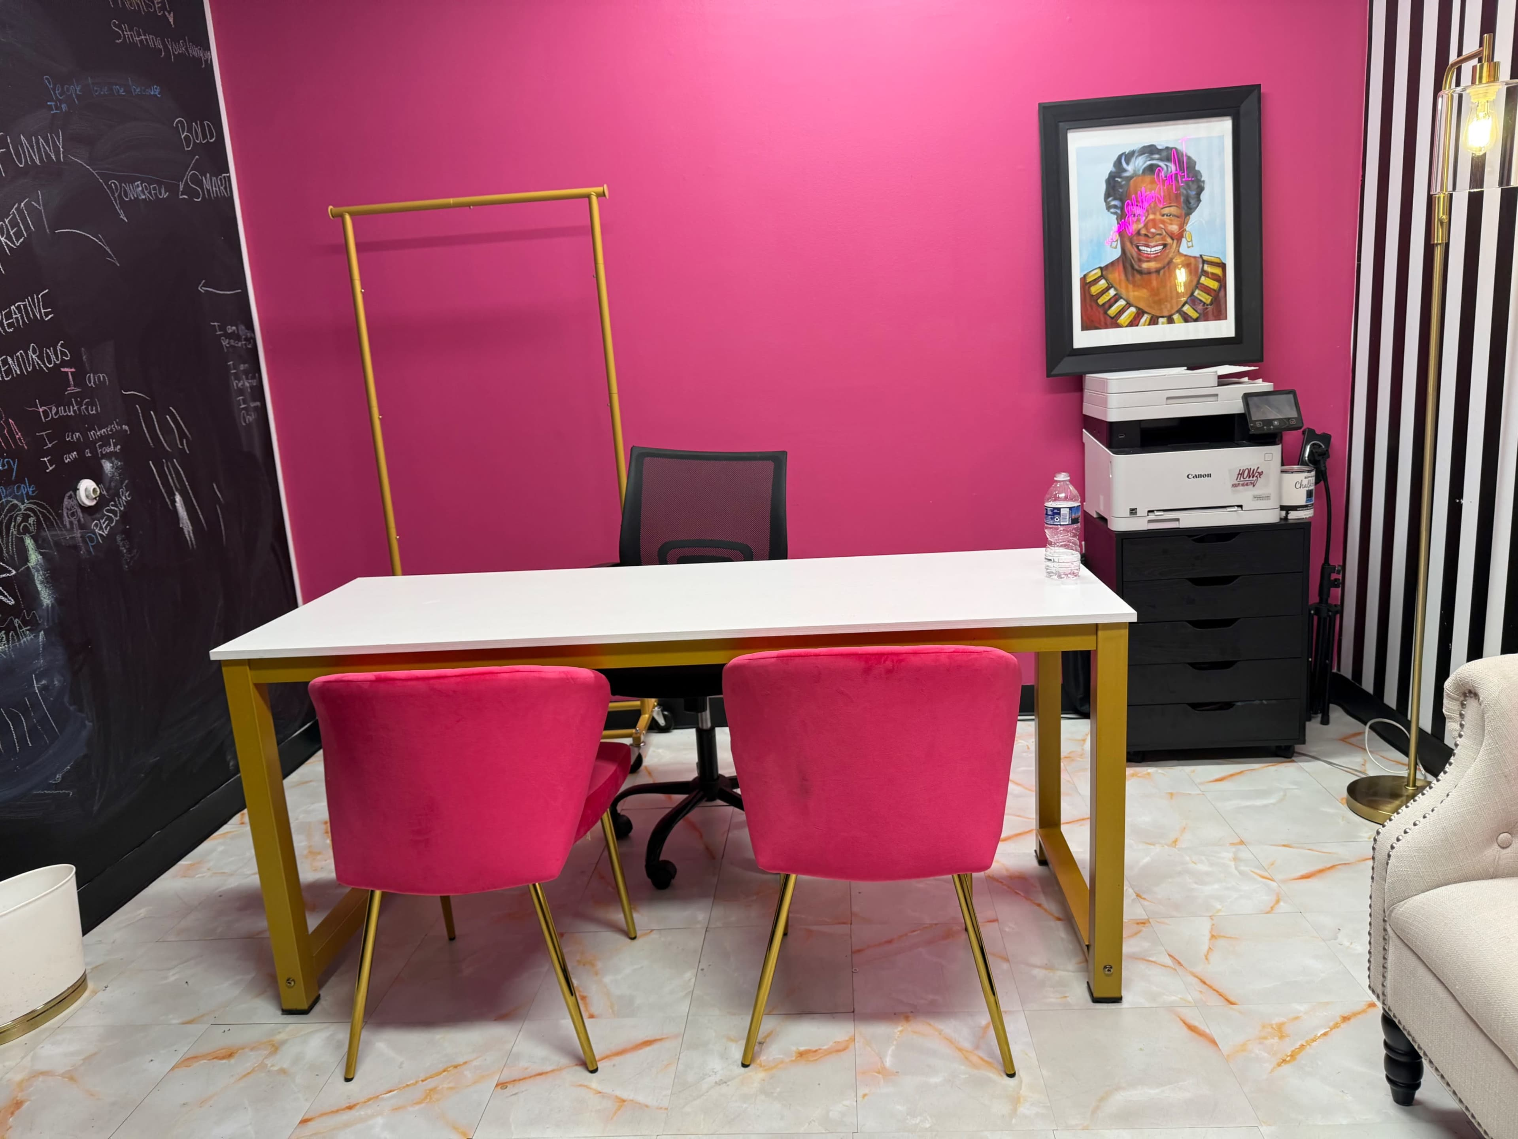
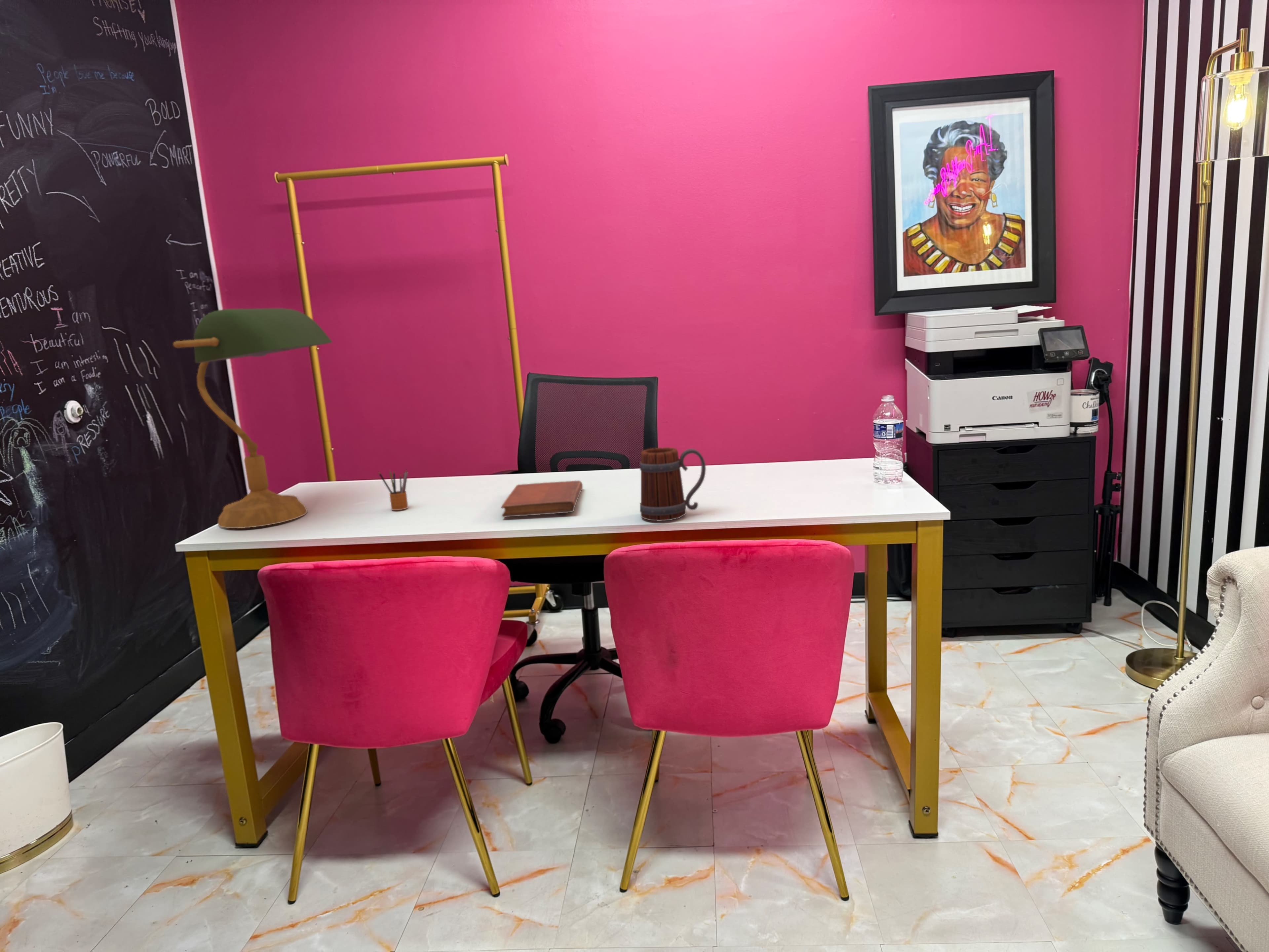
+ mug [639,447,706,521]
+ notebook [501,480,583,517]
+ pencil box [378,469,408,511]
+ desk lamp [173,308,333,529]
